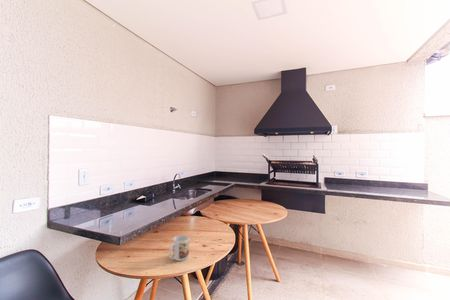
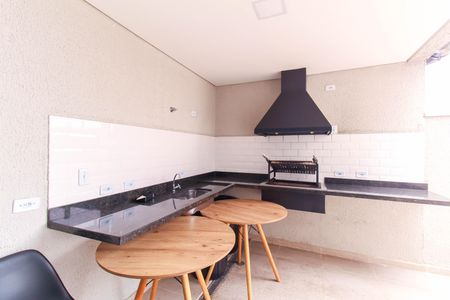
- mug [168,234,190,262]
